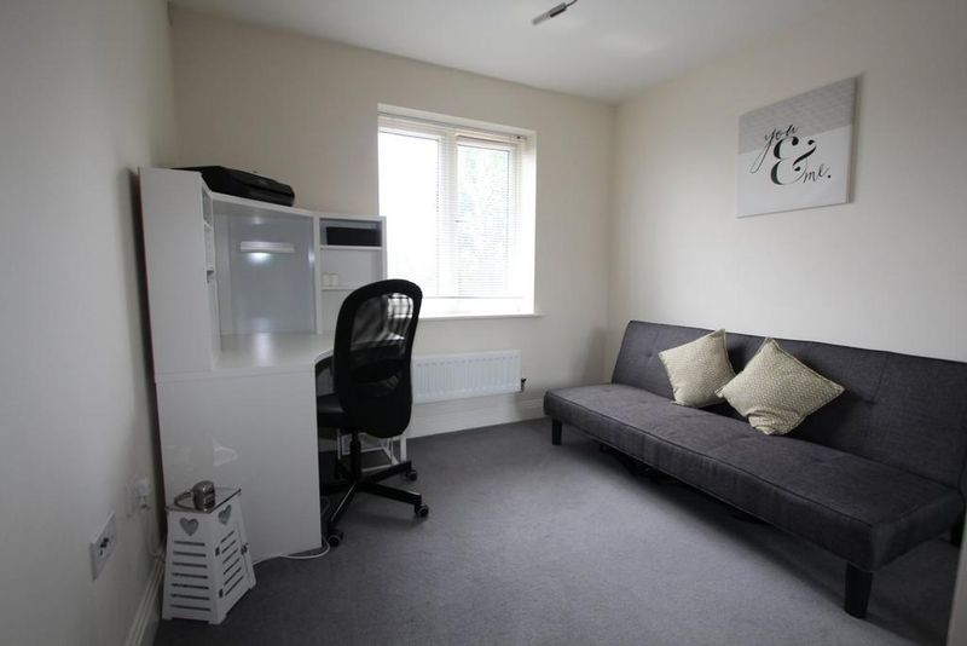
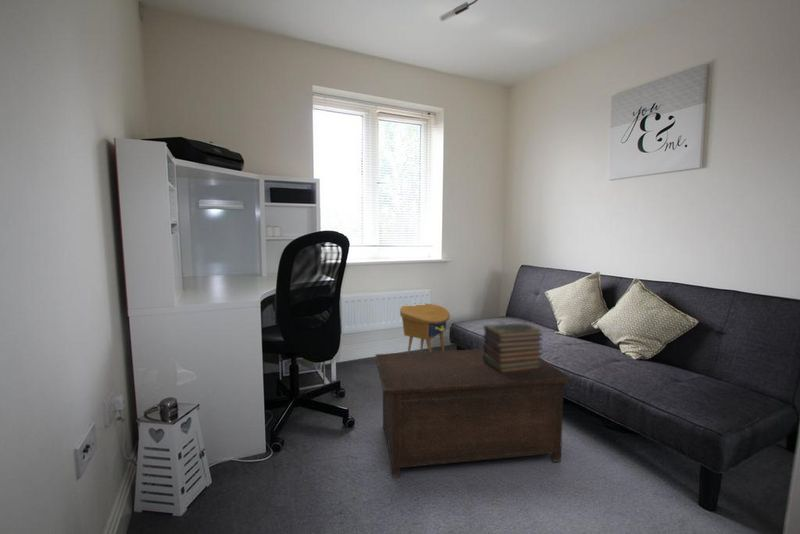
+ side table [399,303,451,353]
+ book stack [482,322,544,373]
+ cabinet [374,348,572,479]
